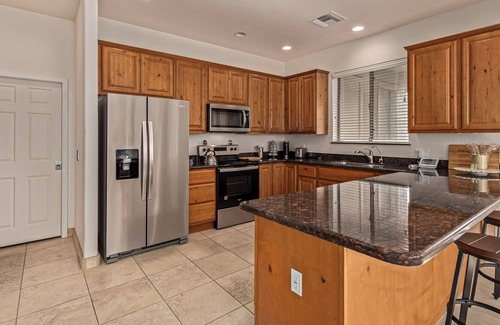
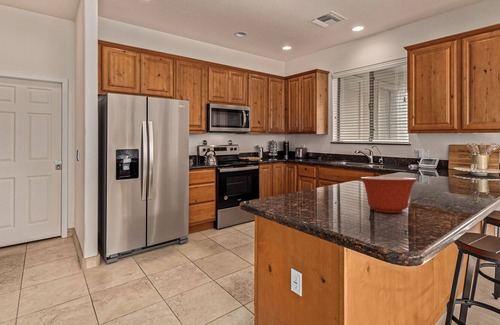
+ mixing bowl [359,176,418,214]
